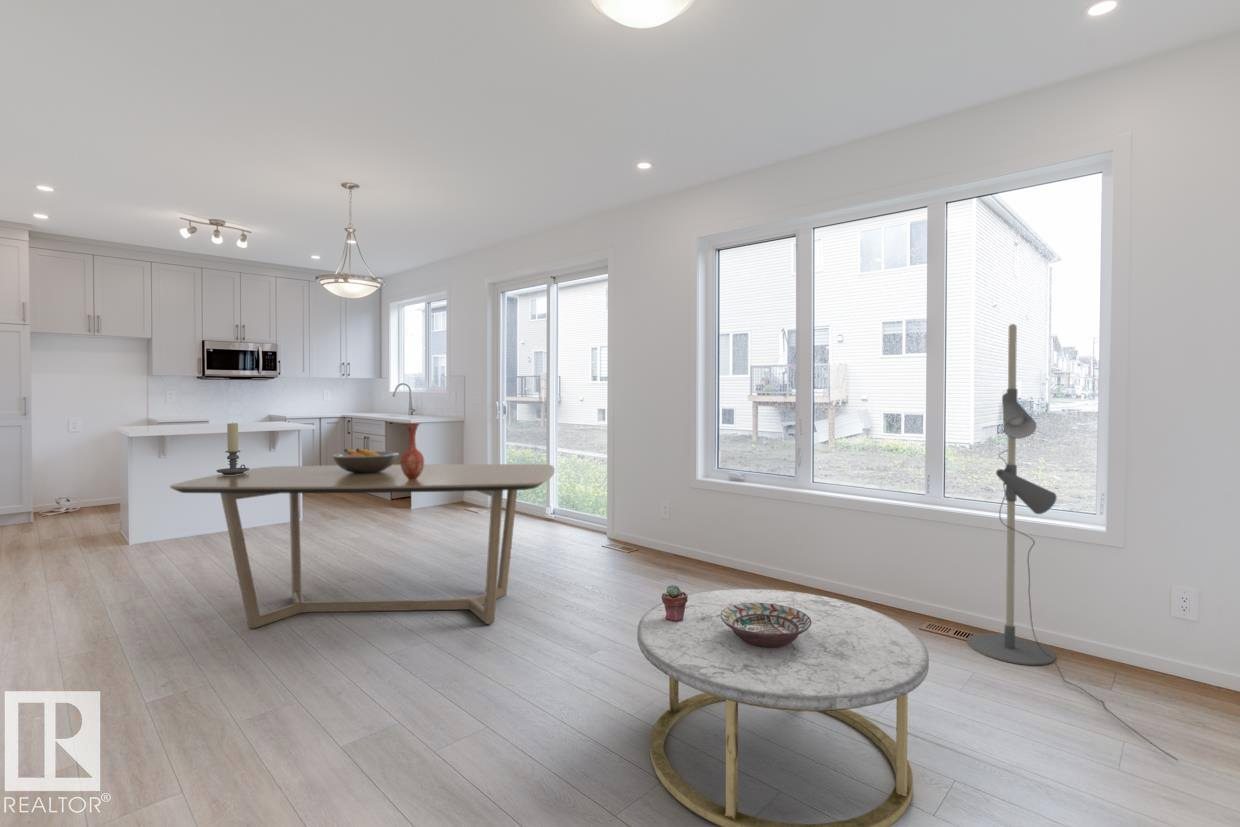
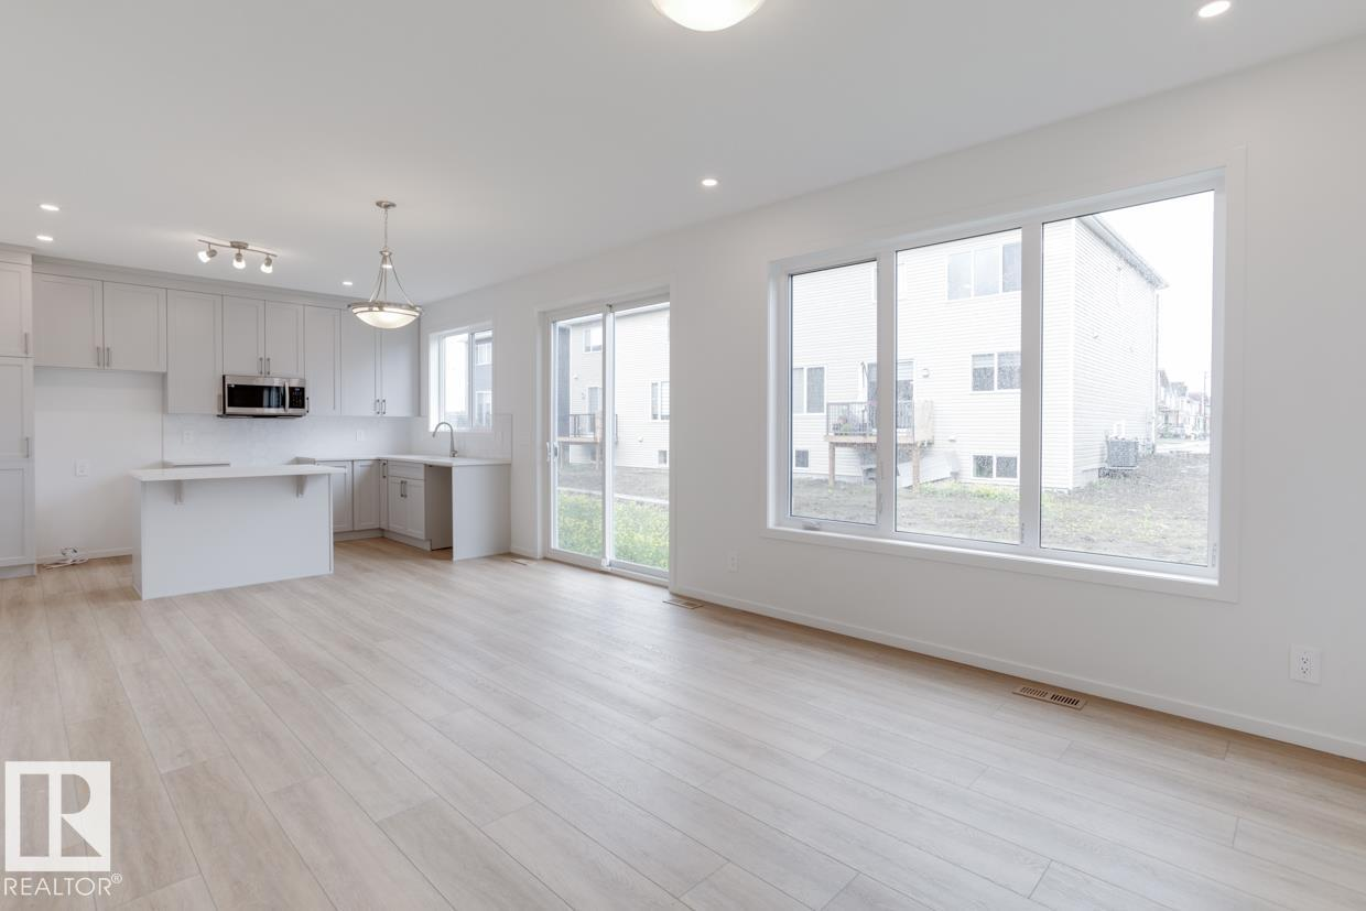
- potted succulent [661,583,688,622]
- vase [400,422,425,480]
- dining table [169,463,556,630]
- floor lamp [966,323,1179,762]
- coffee table [636,588,930,827]
- decorative bowl [720,603,812,648]
- fruit bowl [331,448,400,473]
- candle holder [216,421,250,475]
